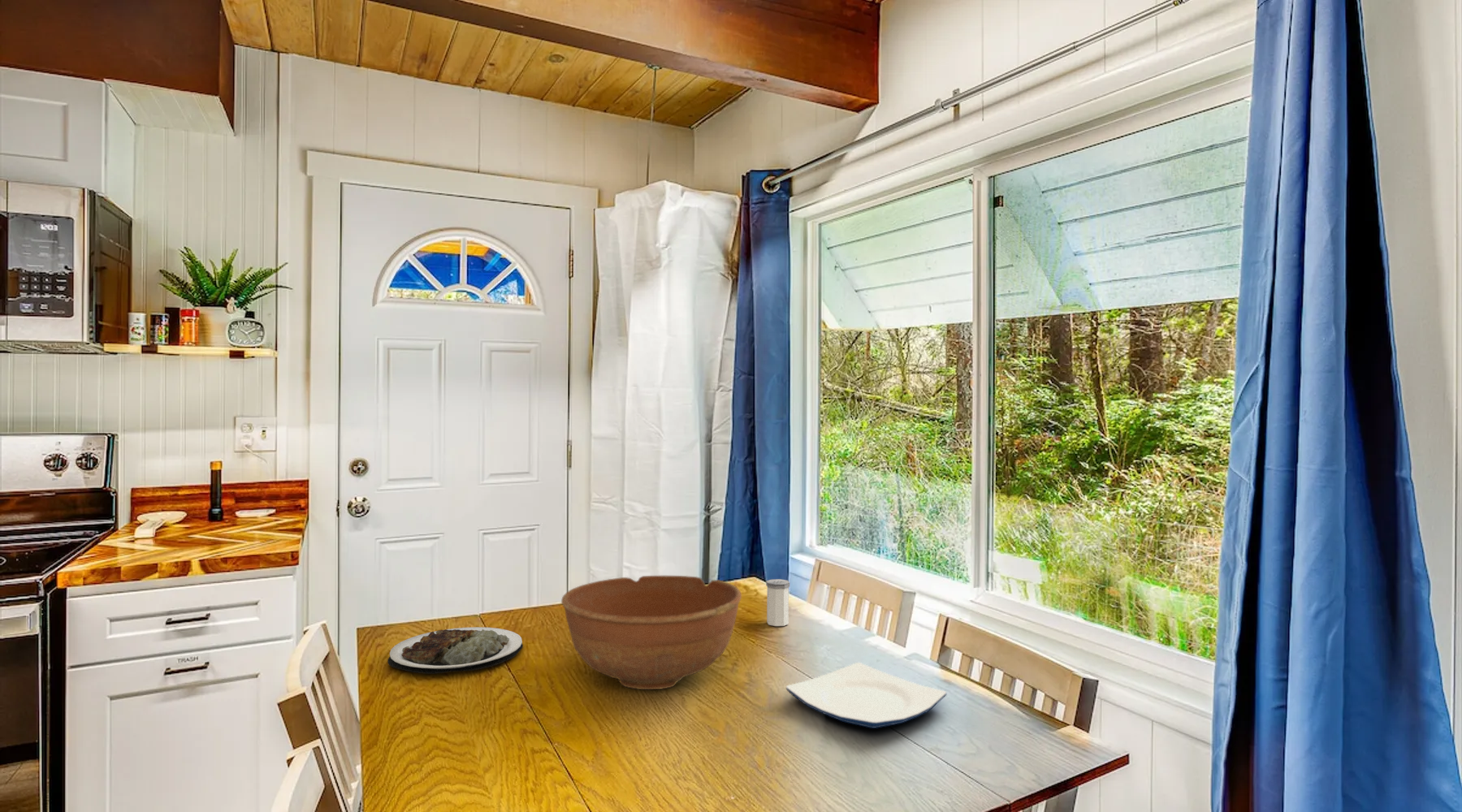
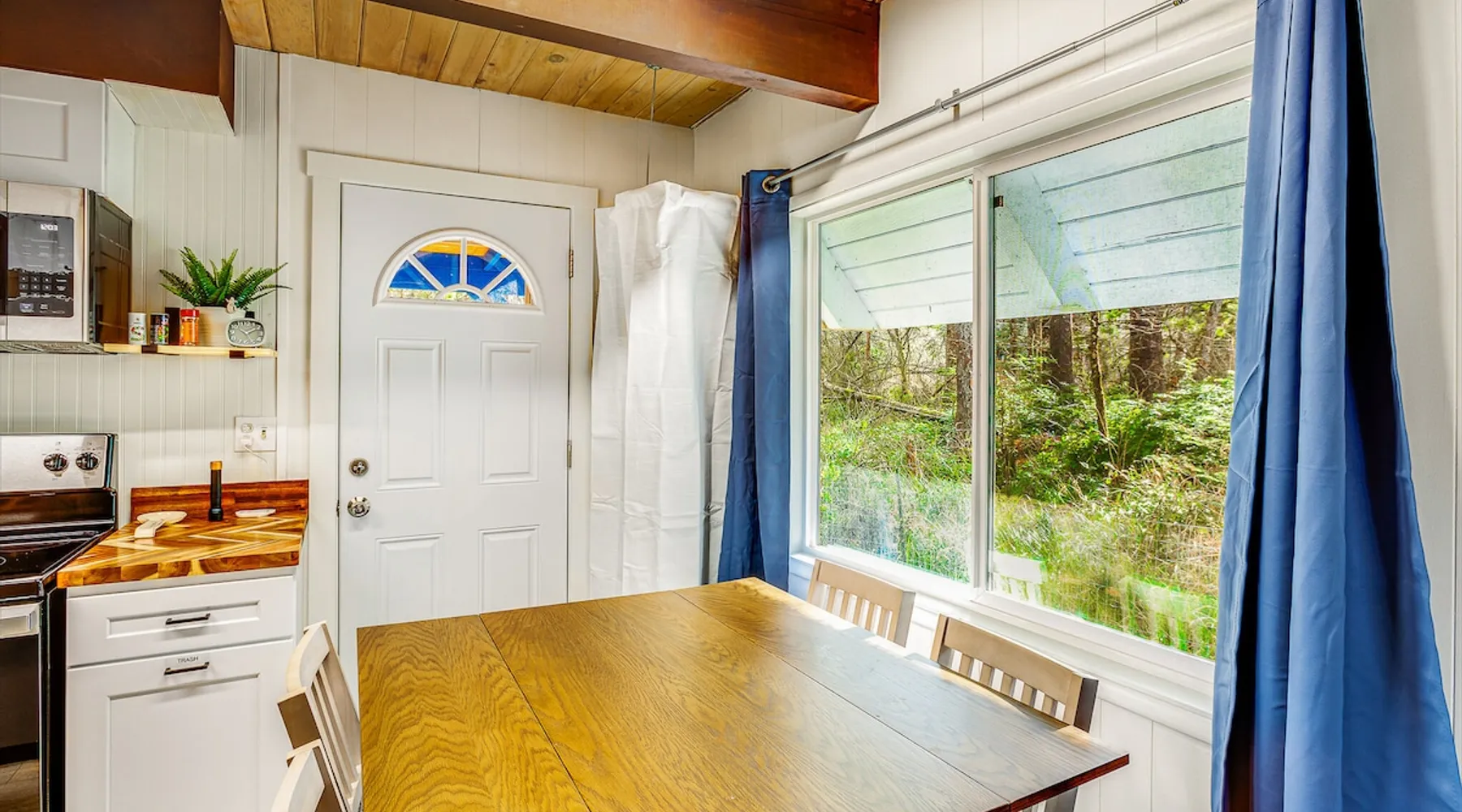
- plate [387,626,524,675]
- plate [785,662,947,729]
- salt shaker [765,578,790,627]
- bowl [560,575,742,690]
